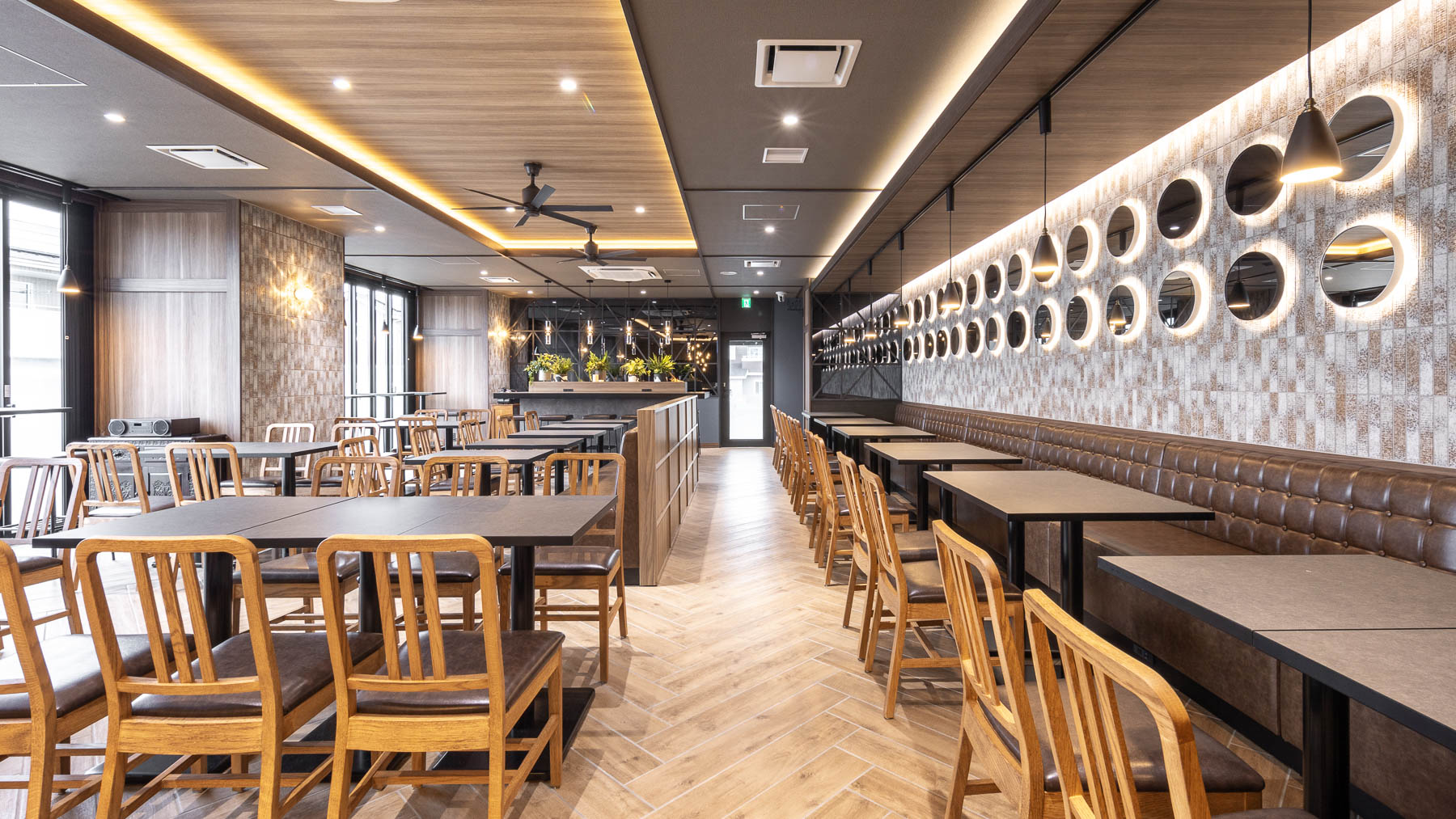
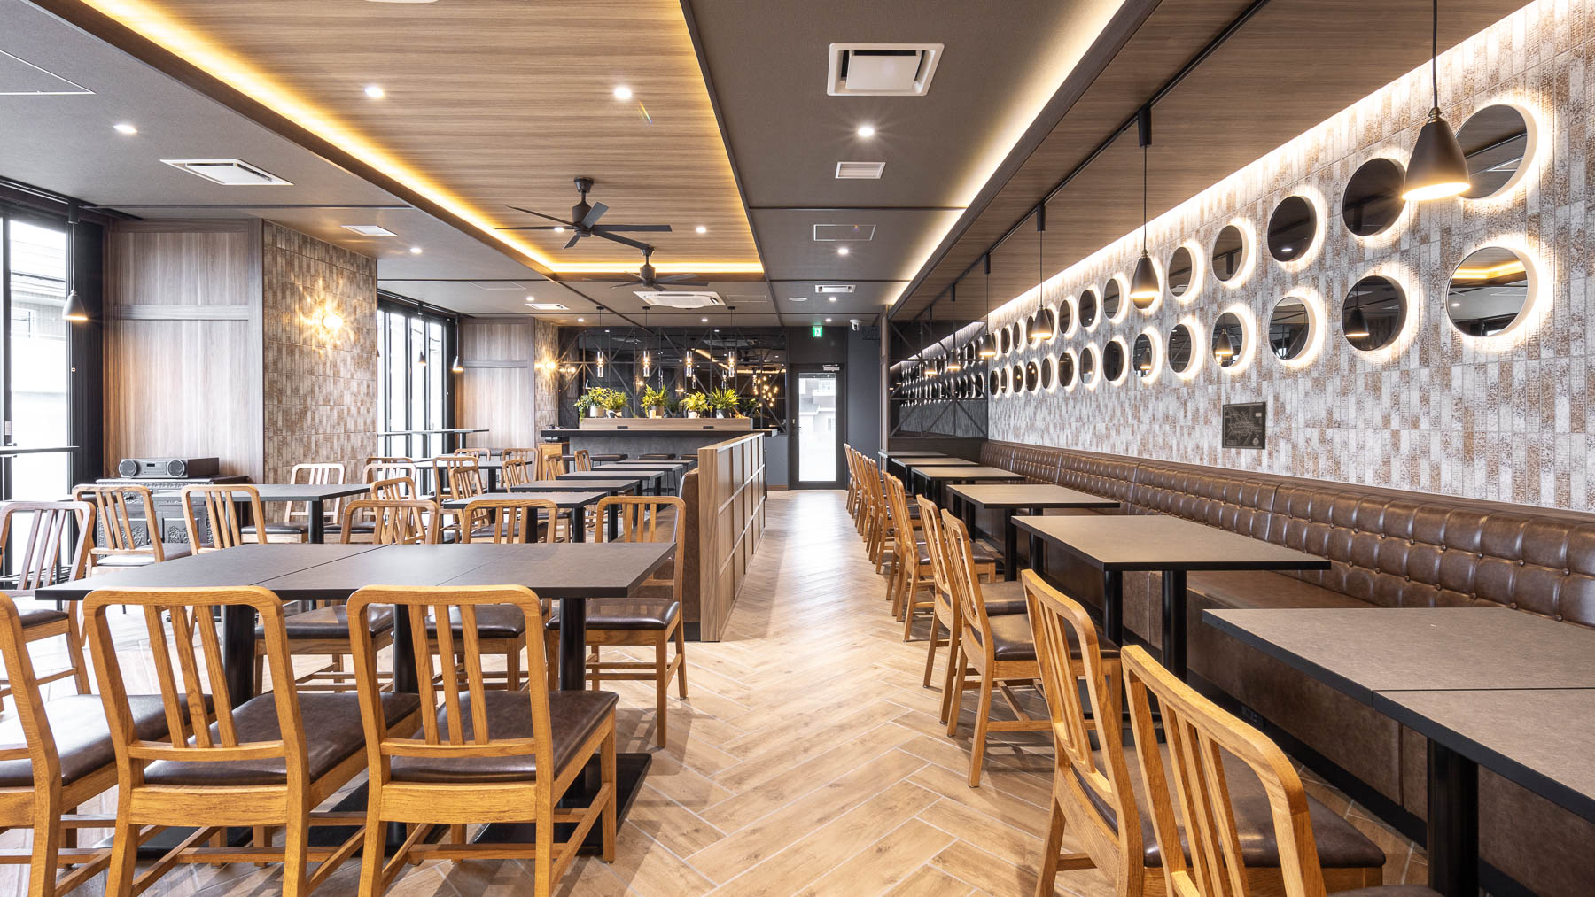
+ wall art [1221,401,1267,451]
